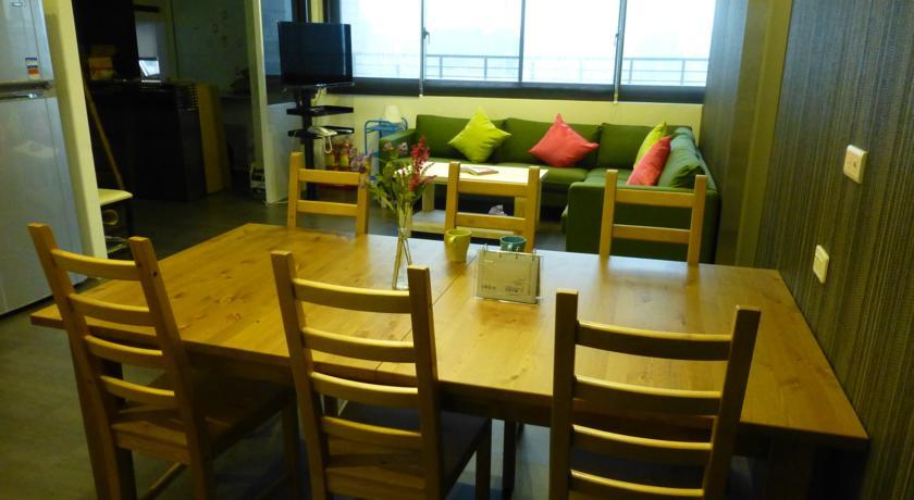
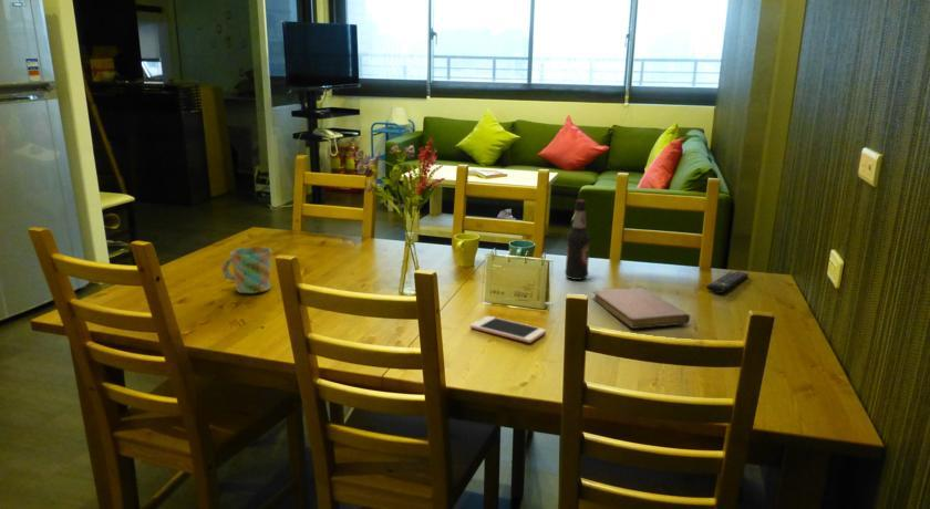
+ bottle [564,199,591,281]
+ notebook [592,287,691,330]
+ cell phone [469,315,547,344]
+ mug [220,246,272,294]
+ remote control [705,270,750,294]
